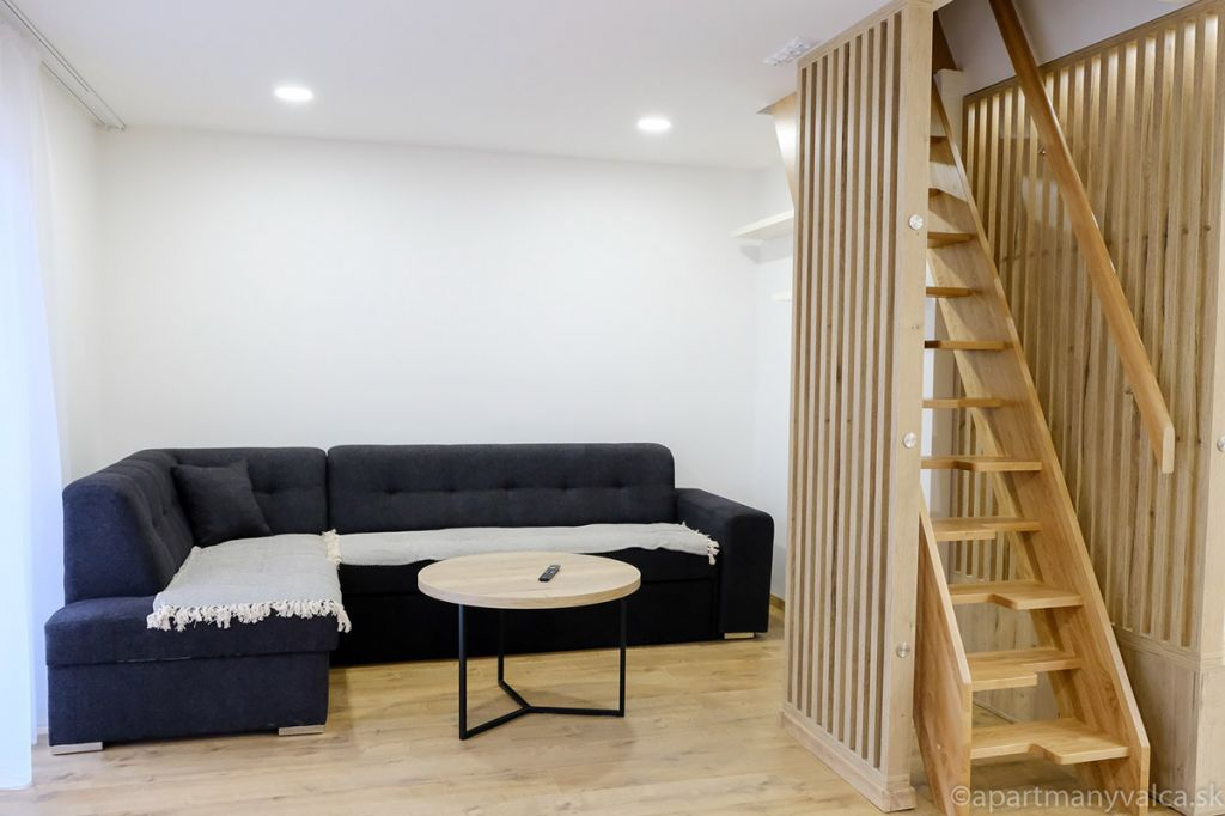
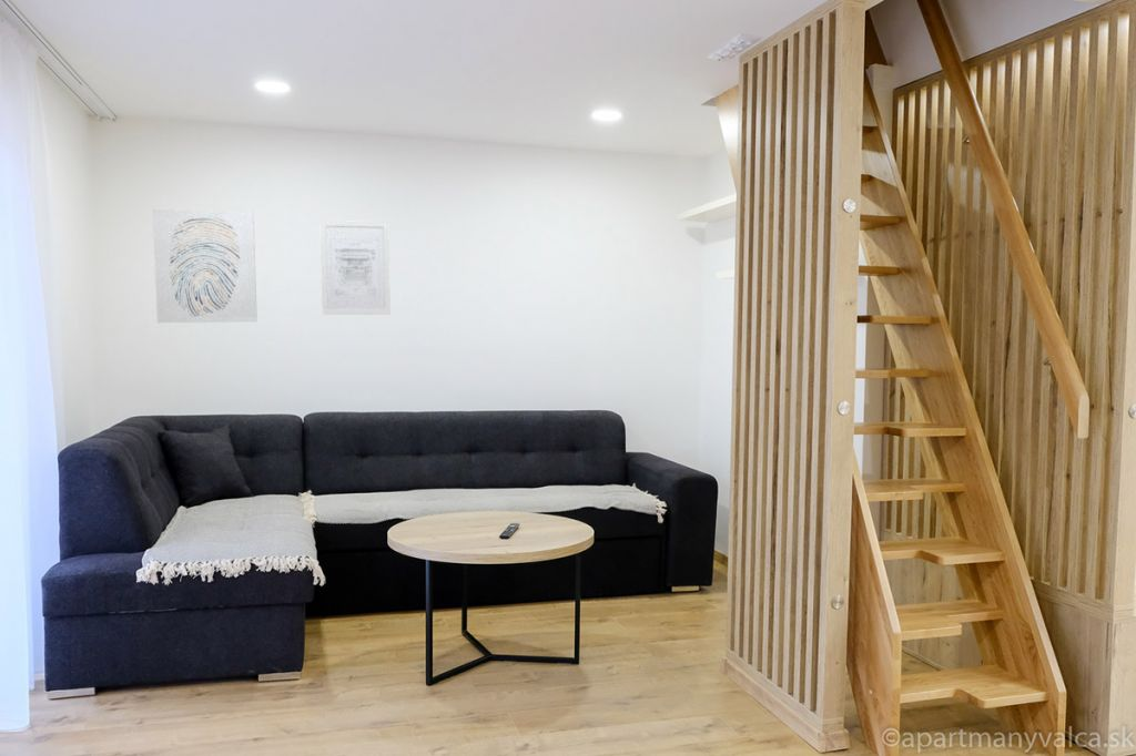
+ wall art [318,219,392,316]
+ wall art [152,208,258,324]
